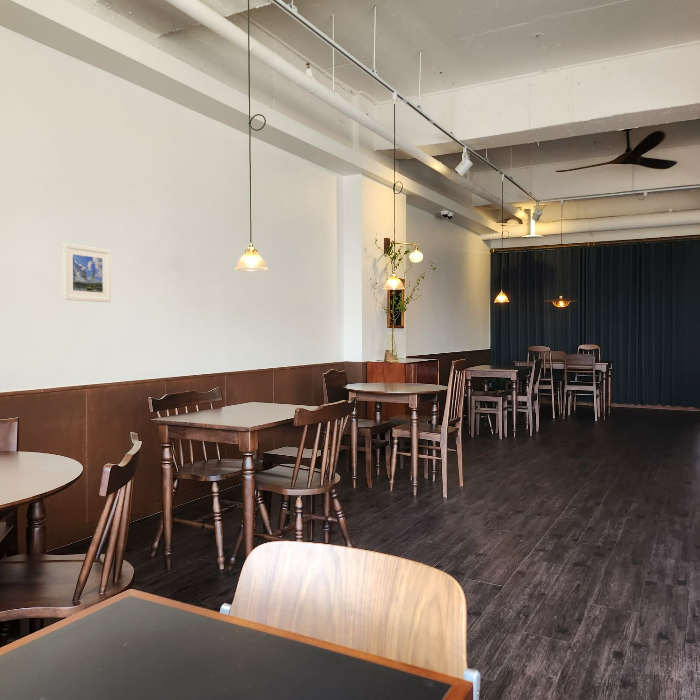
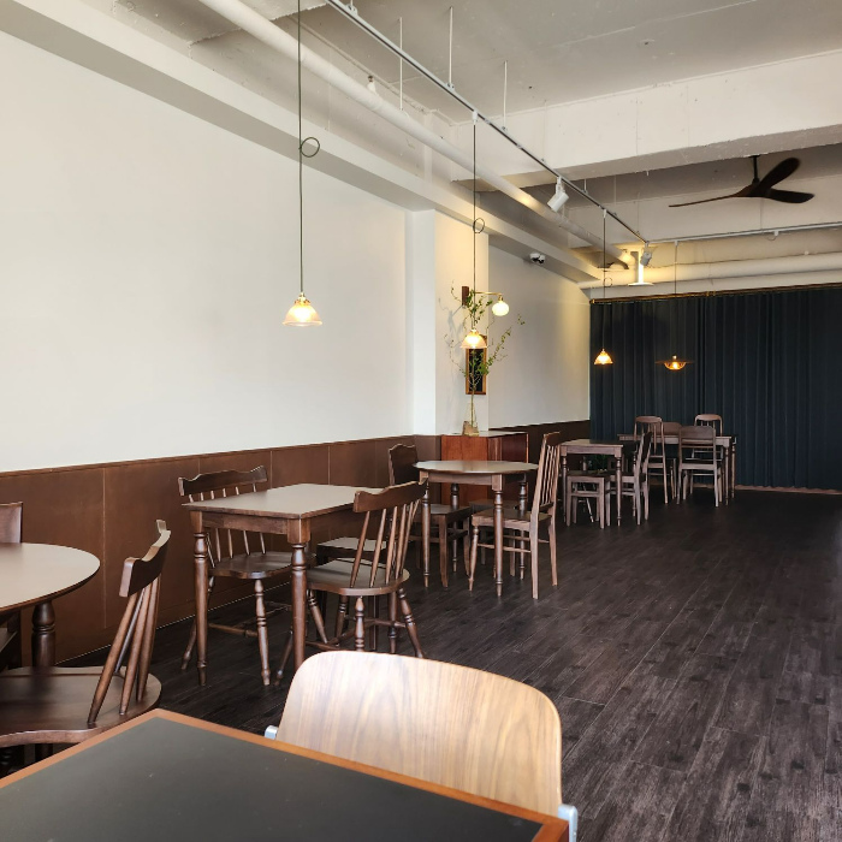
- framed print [61,242,112,303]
